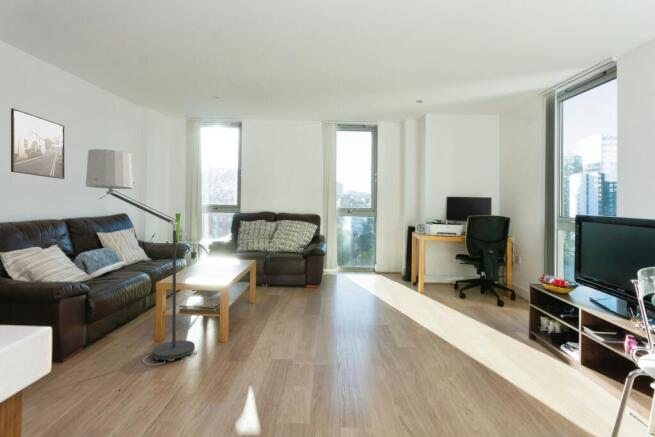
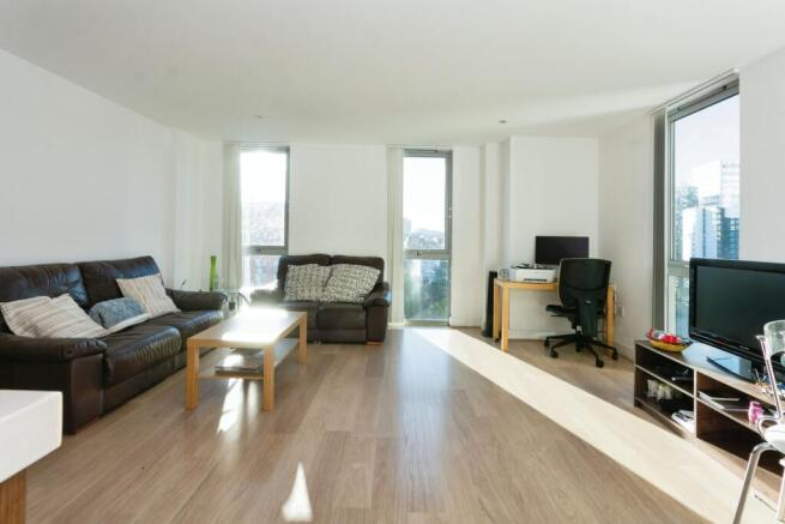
- floor lamp [85,148,199,366]
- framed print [10,107,66,180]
